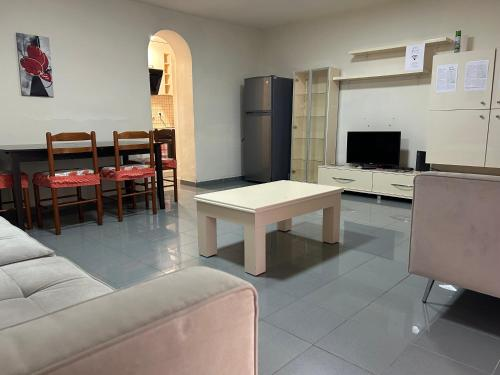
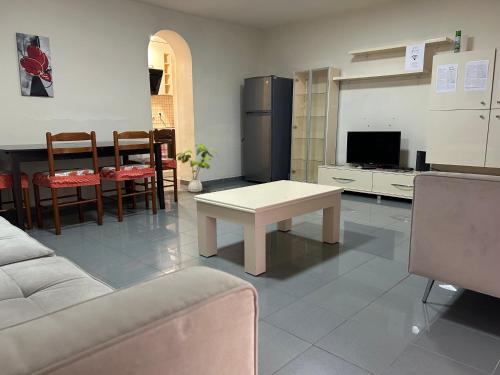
+ house plant [175,142,219,193]
